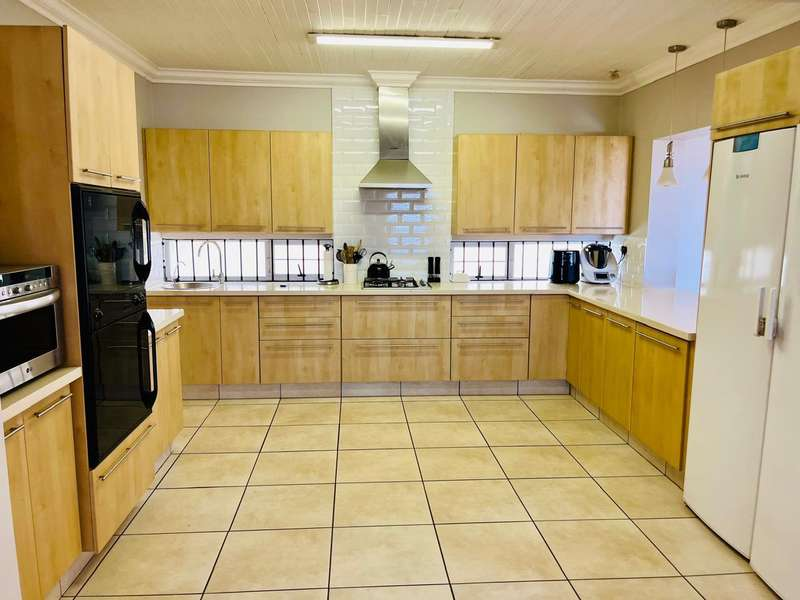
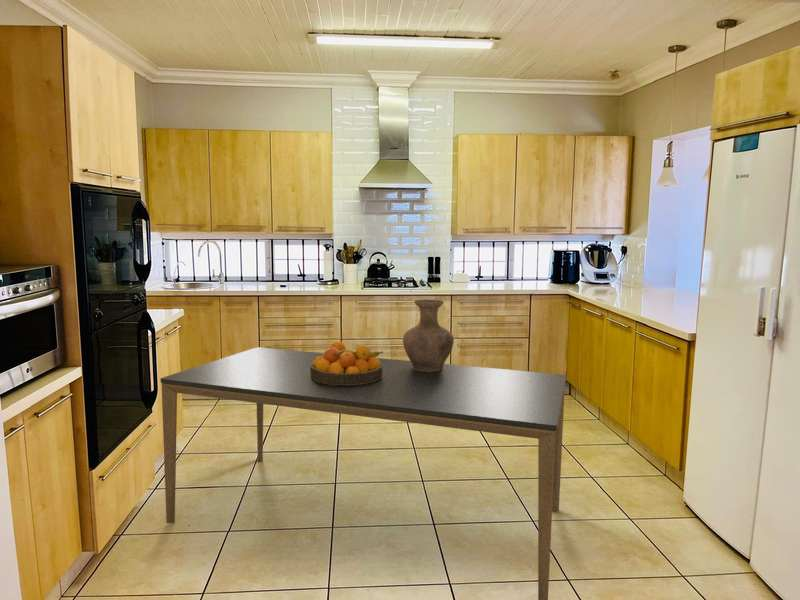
+ vase [402,299,455,372]
+ fruit bowl [310,340,384,385]
+ dining table [159,346,567,600]
